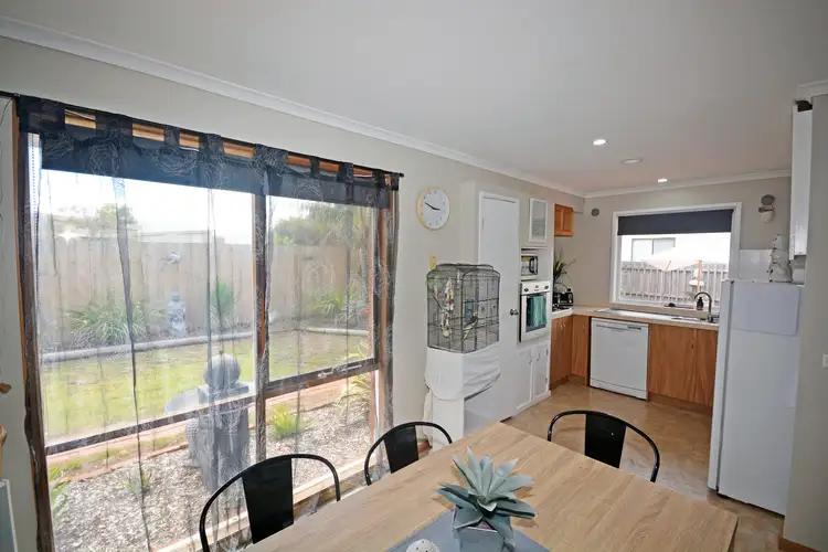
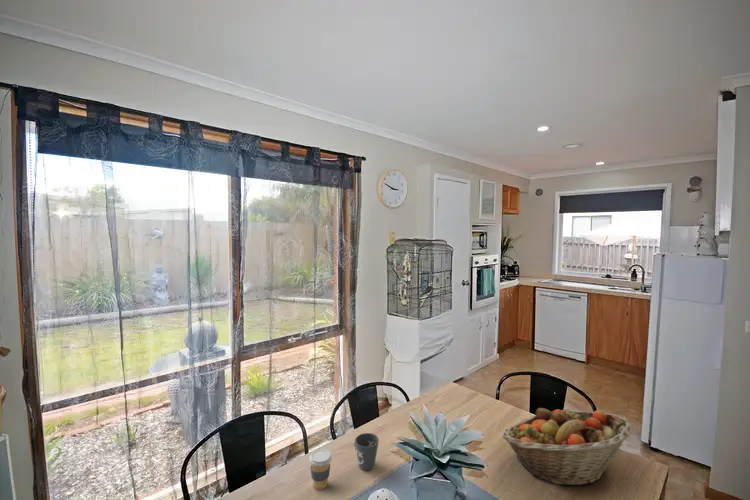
+ coffee cup [308,449,333,491]
+ mug [353,432,380,471]
+ fruit basket [502,407,634,486]
